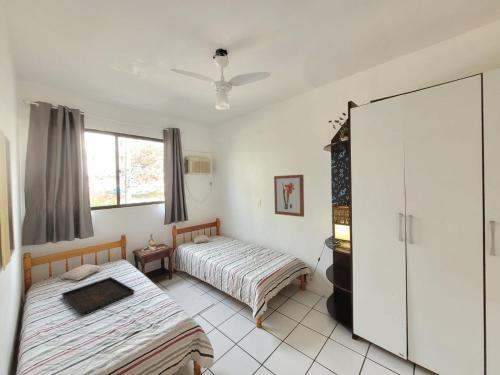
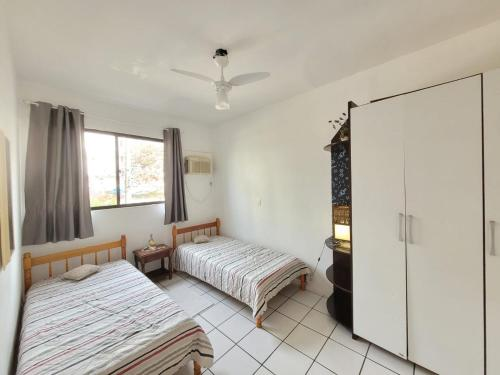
- wall art [273,174,305,218]
- serving tray [61,276,135,317]
